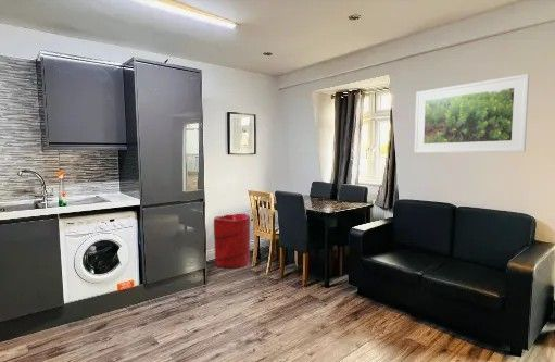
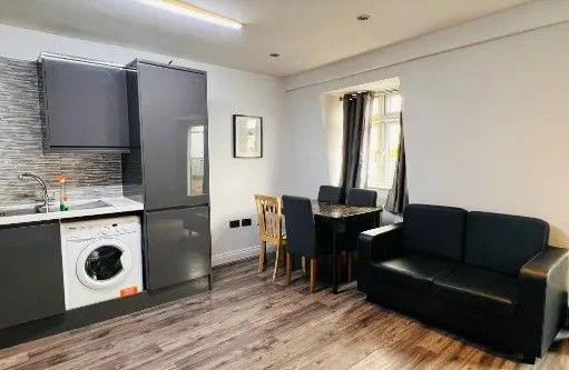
- laundry hamper [213,213,251,270]
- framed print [414,73,530,154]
